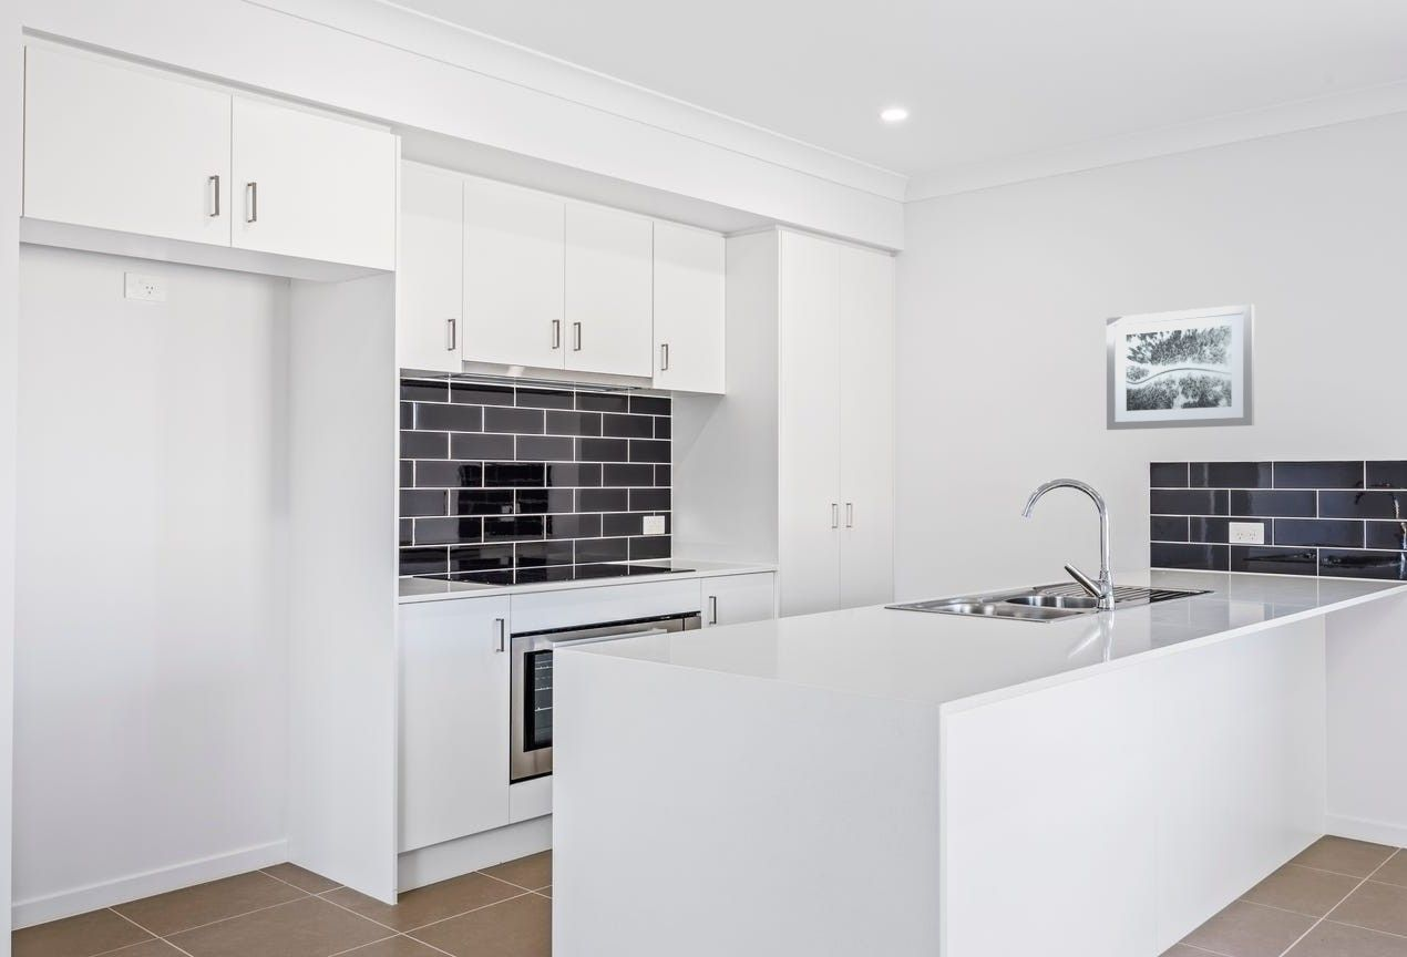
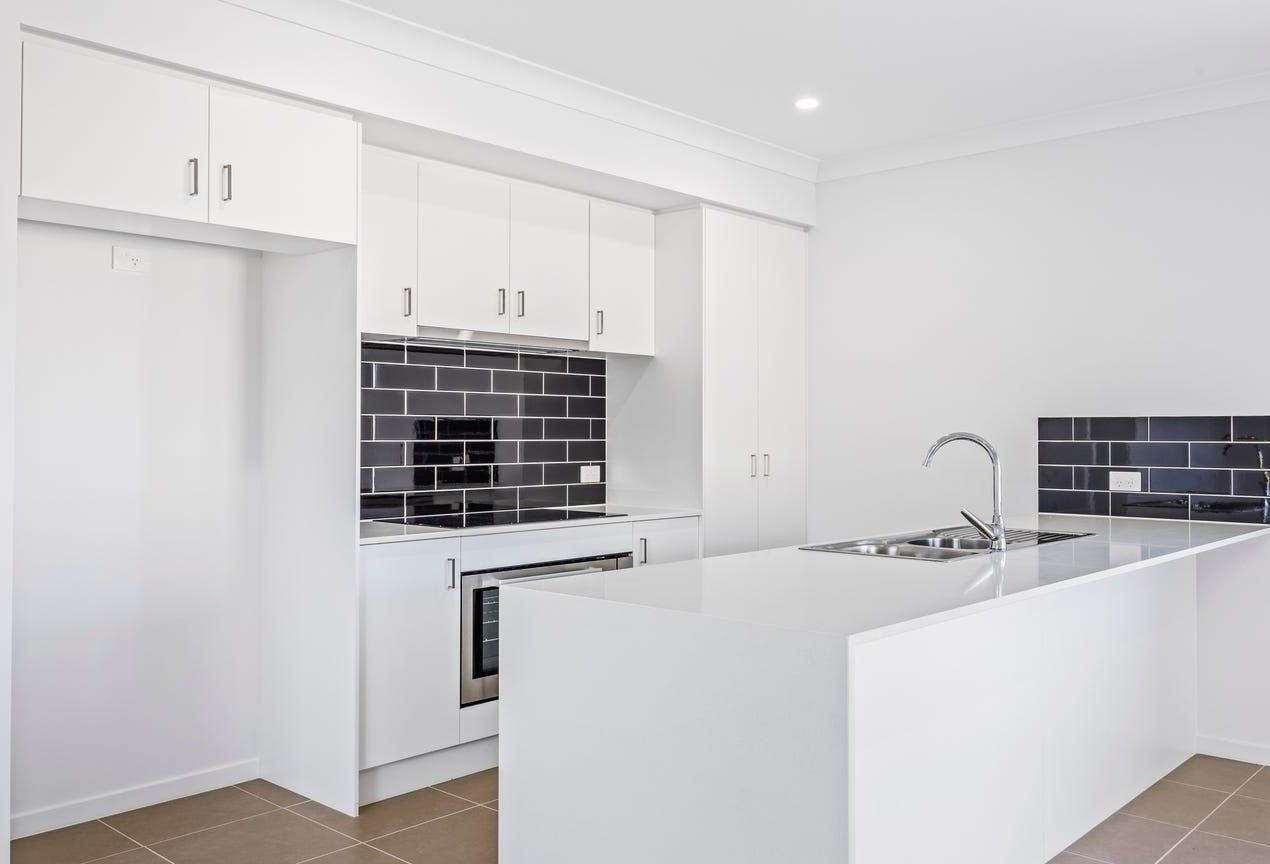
- wall art [1106,302,1255,431]
